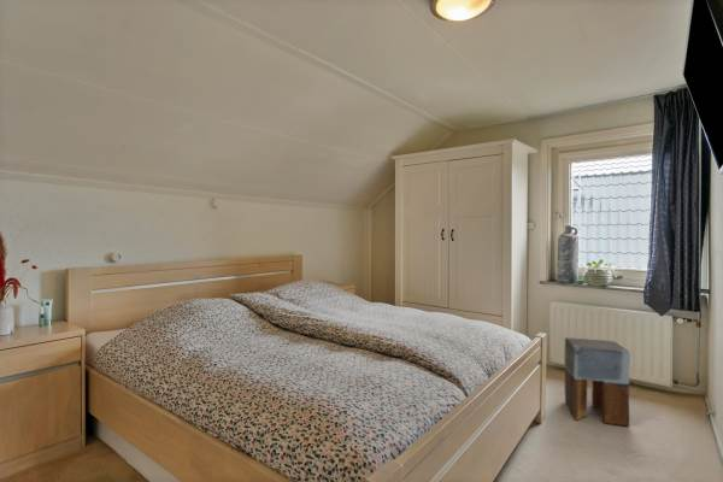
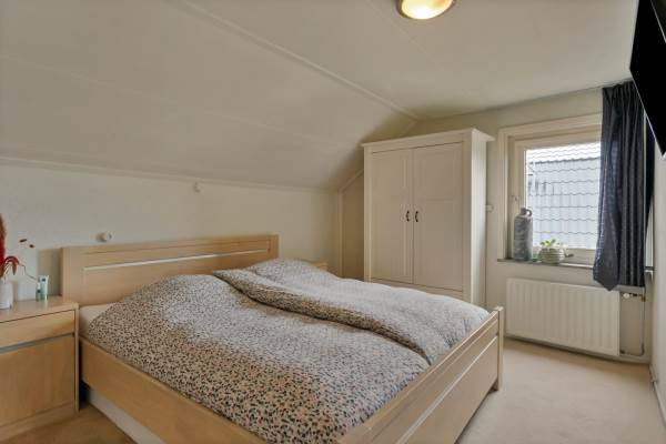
- stool [564,336,631,427]
